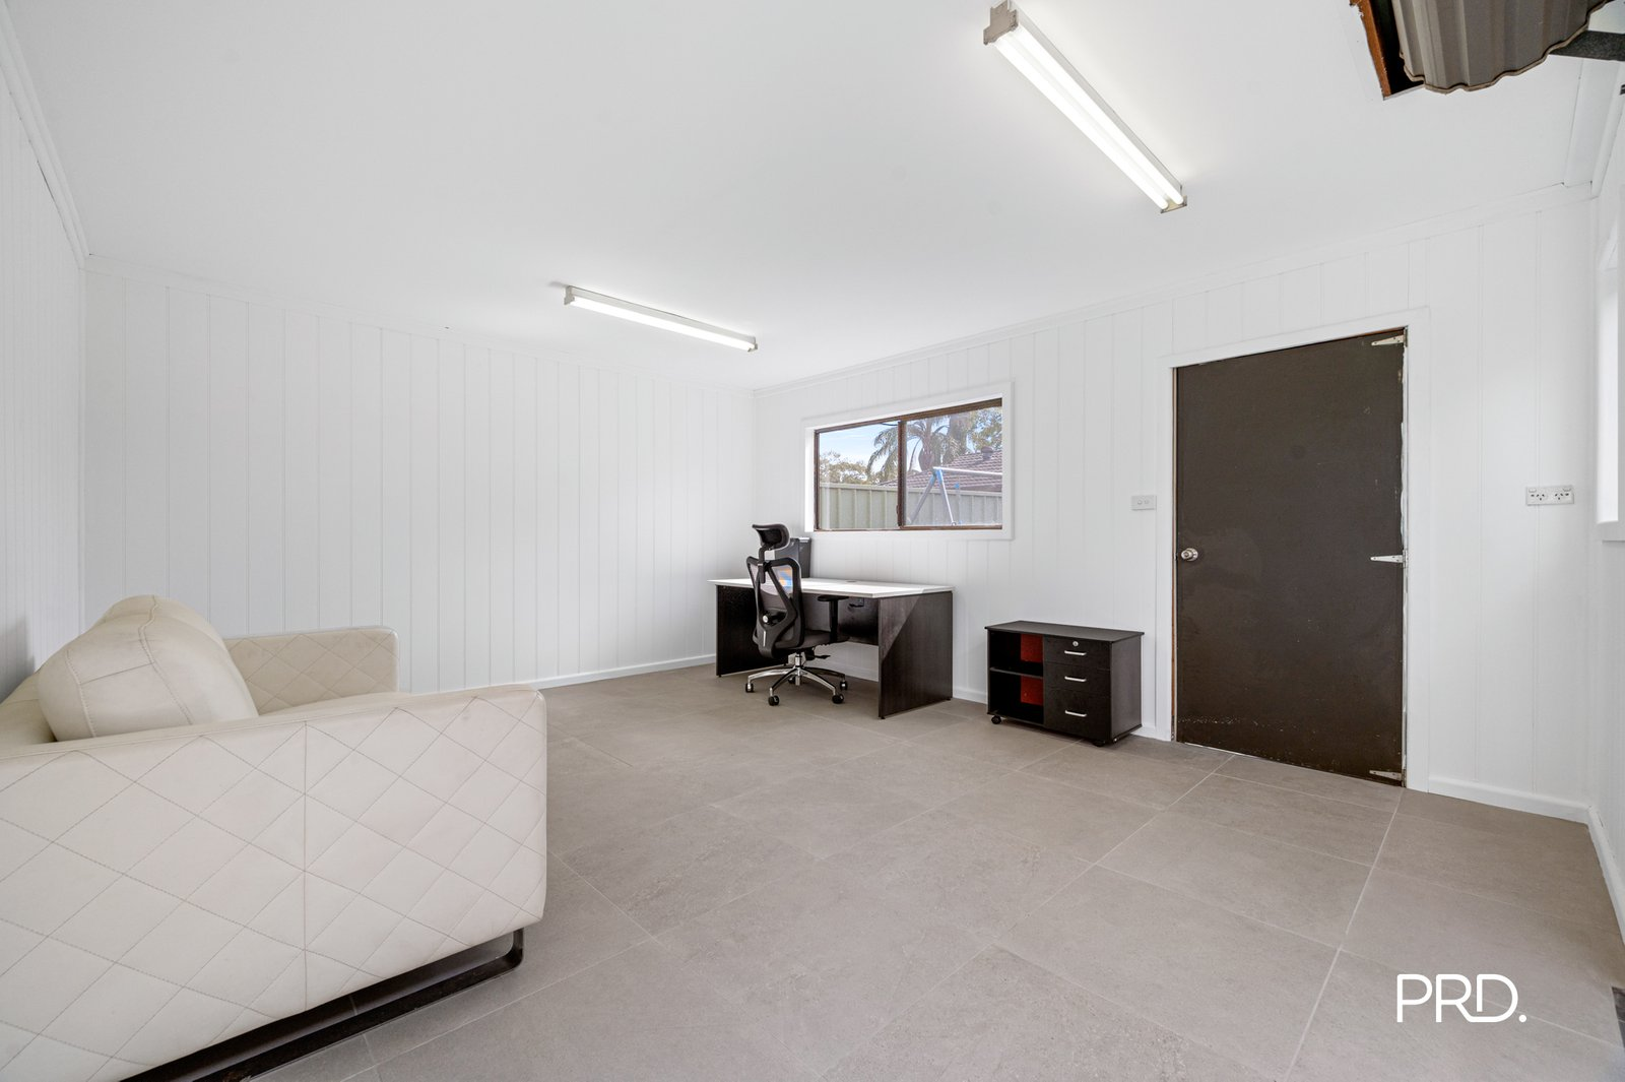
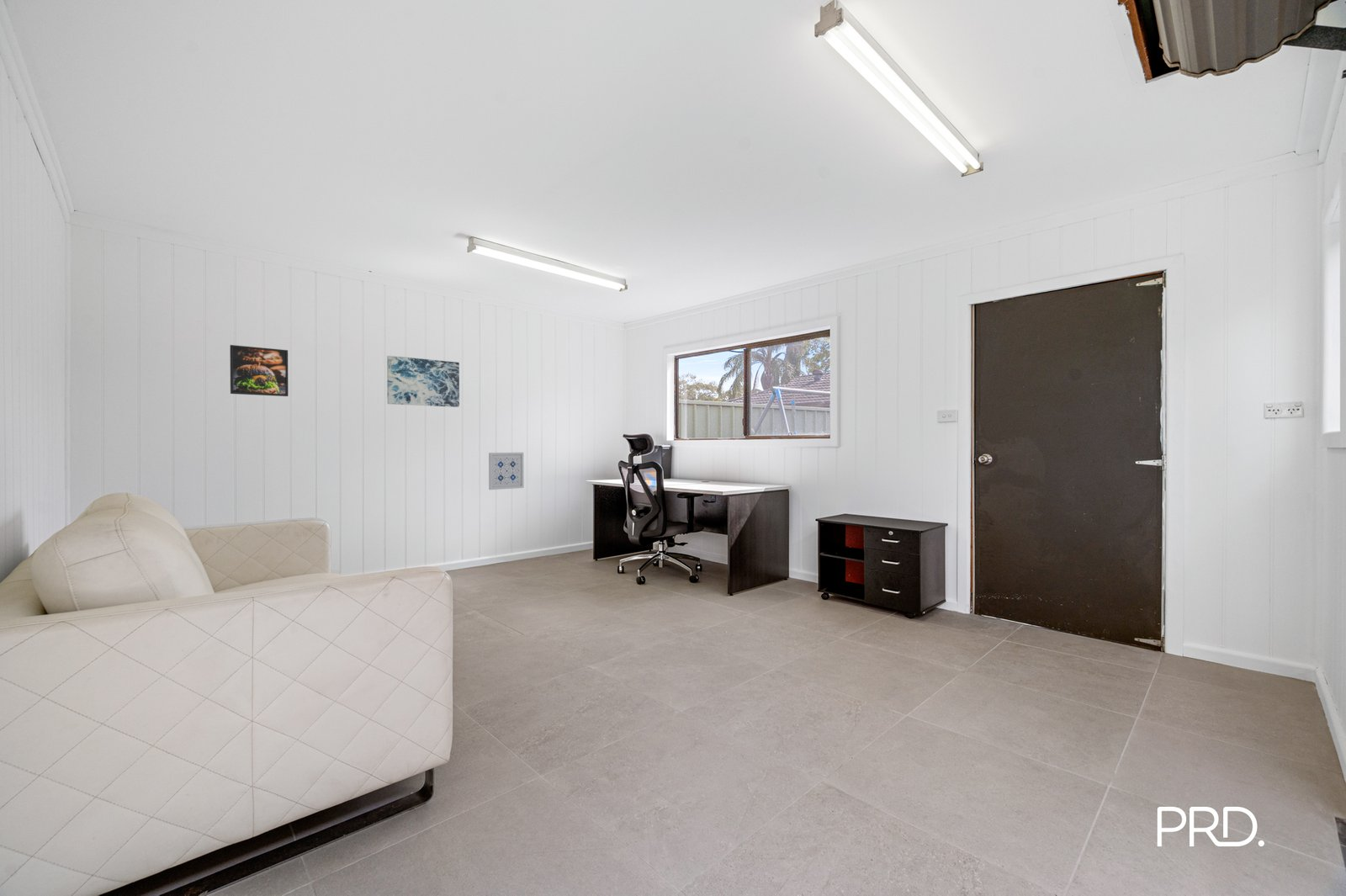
+ wall art [488,452,525,490]
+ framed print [229,344,289,397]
+ wall art [386,355,460,408]
